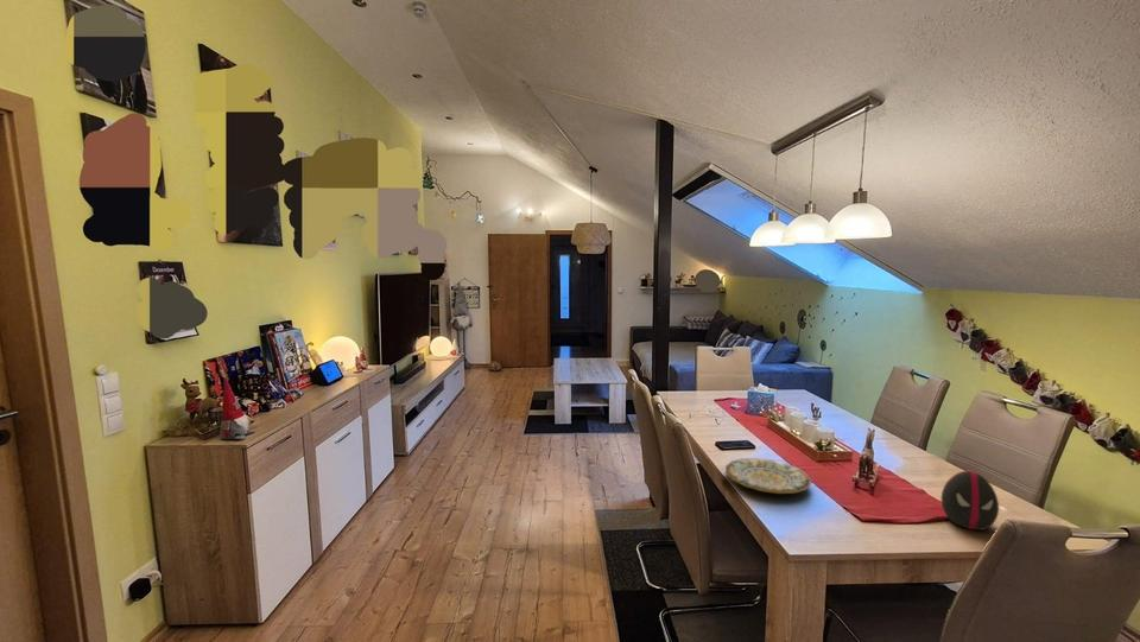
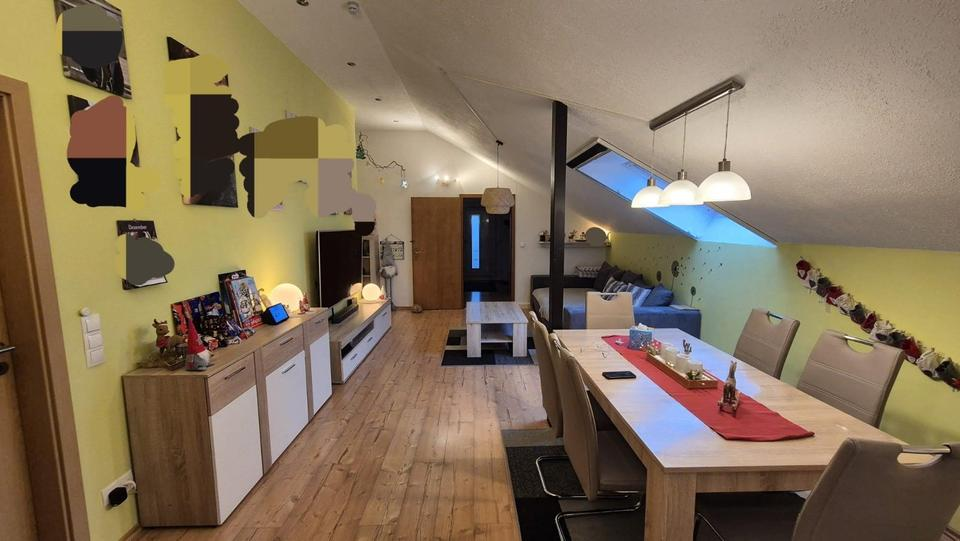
- decorative egg [940,470,1000,532]
- plate [724,457,813,495]
